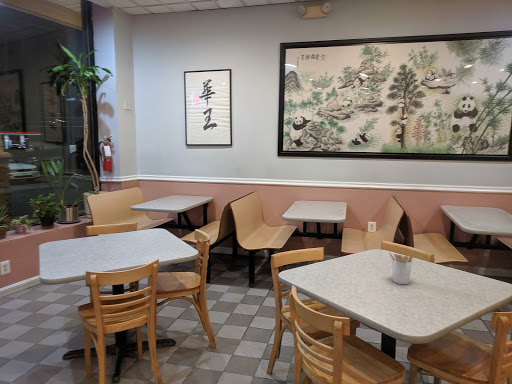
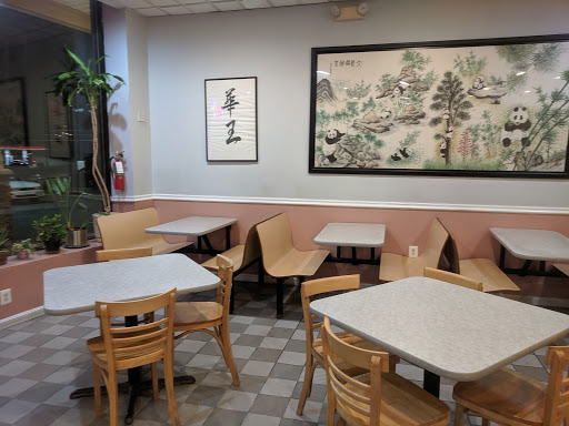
- utensil holder [388,250,416,285]
